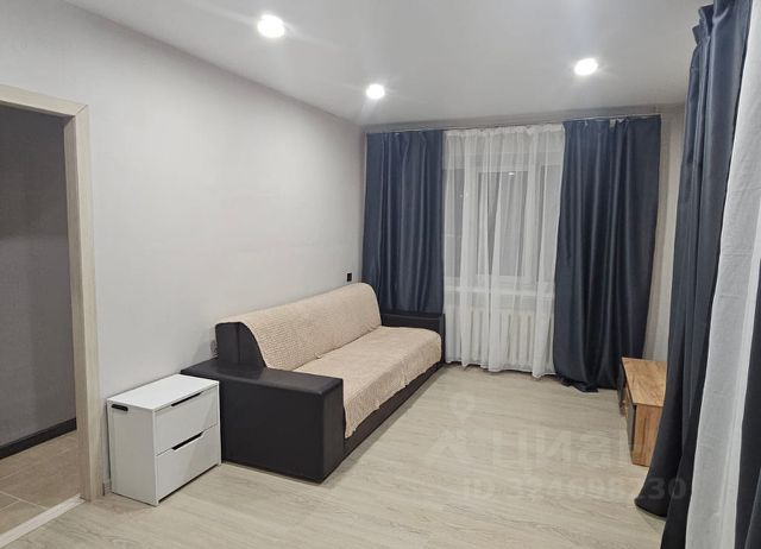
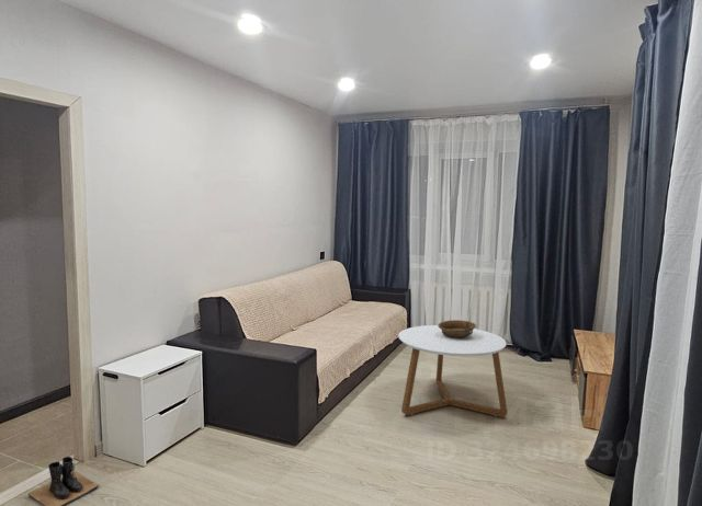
+ coffee table [397,324,509,418]
+ boots [27,456,100,506]
+ decorative bowl [438,319,477,338]
